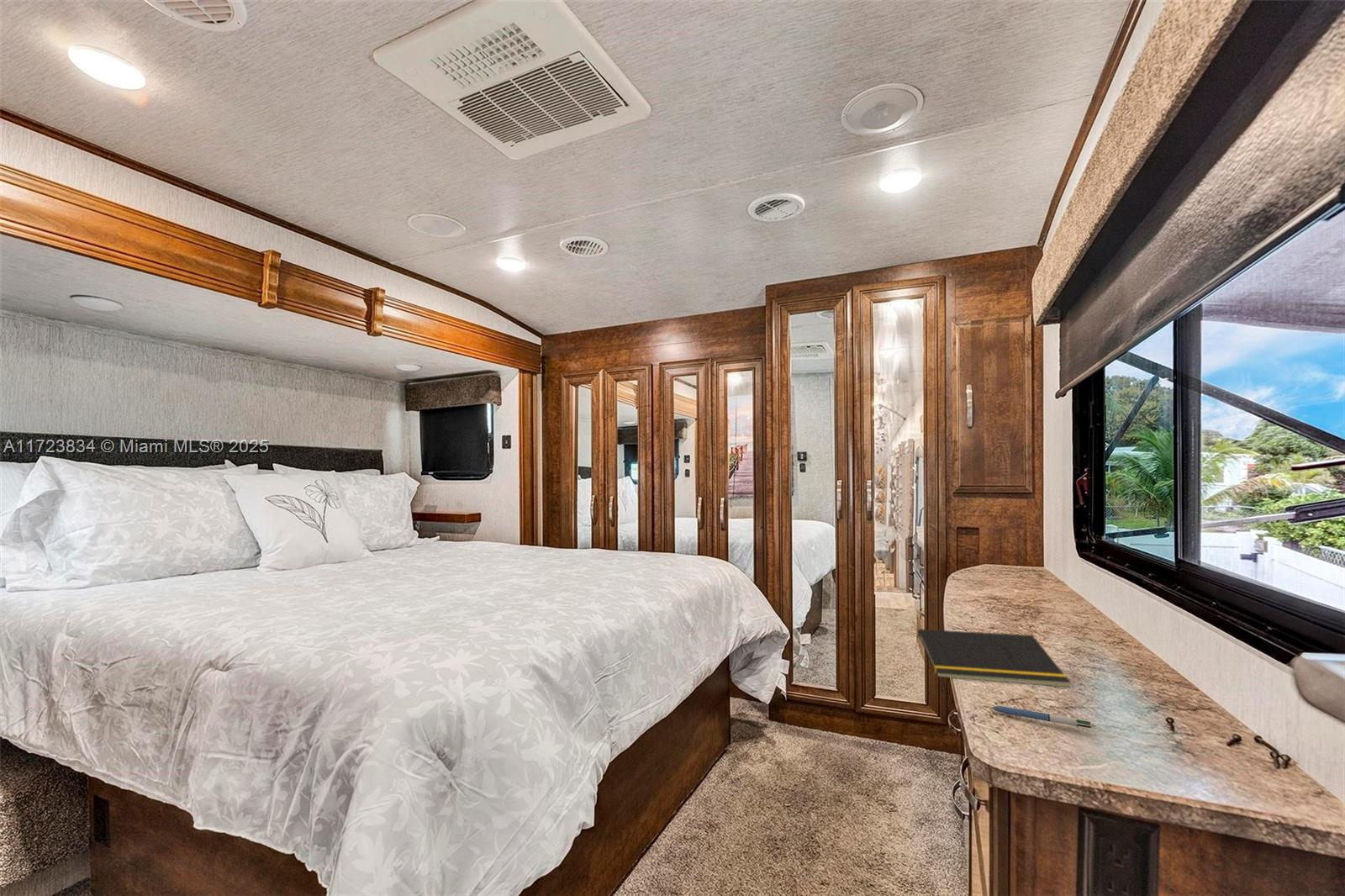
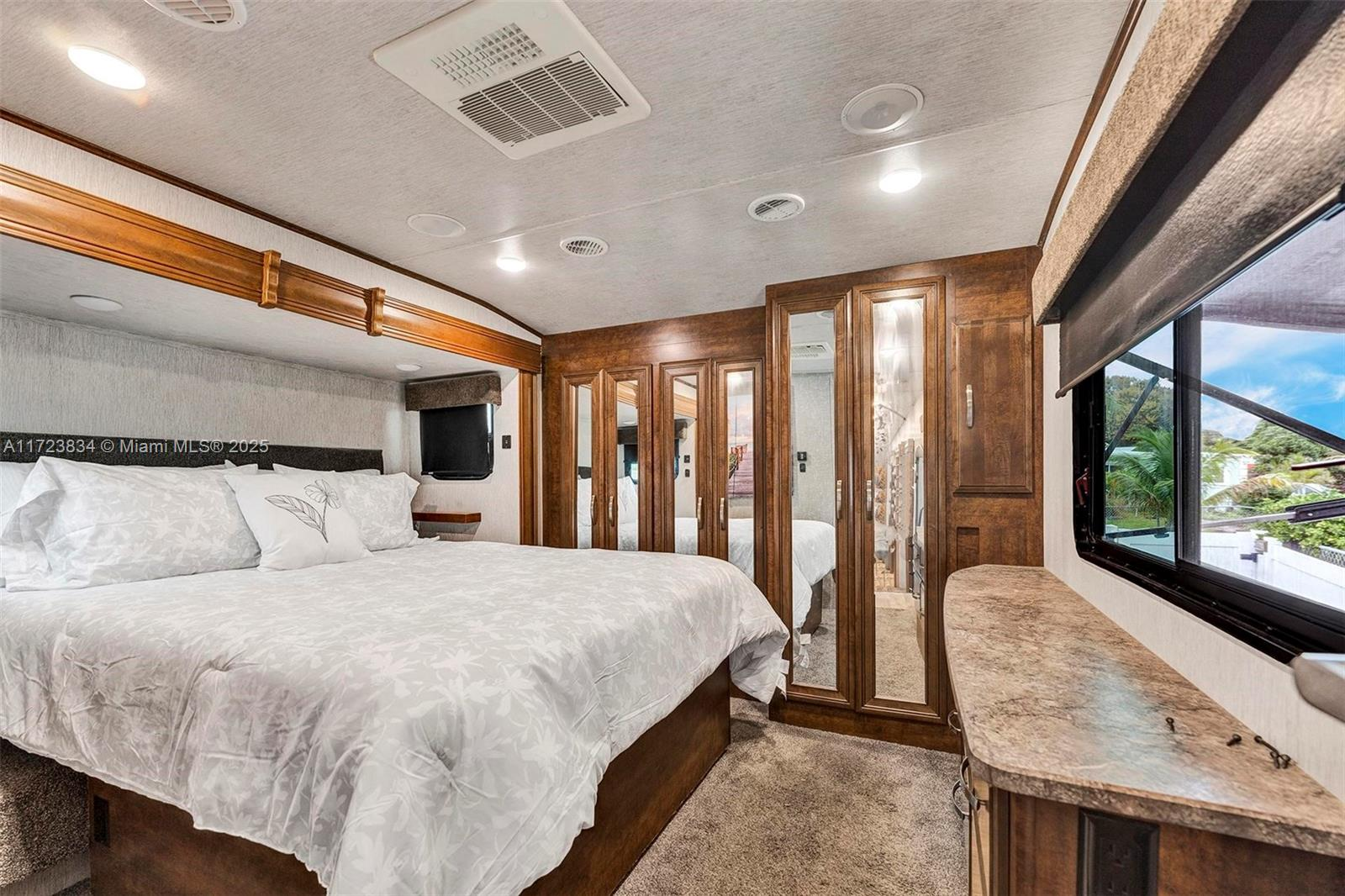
- pen [990,705,1097,729]
- notepad [915,628,1071,688]
